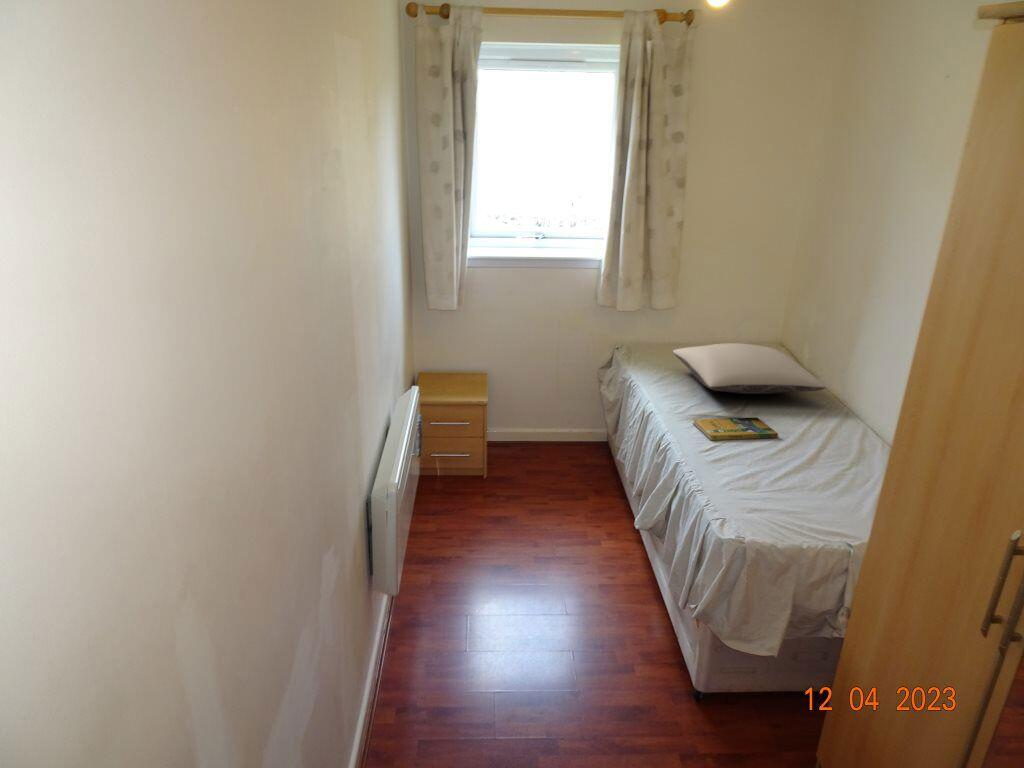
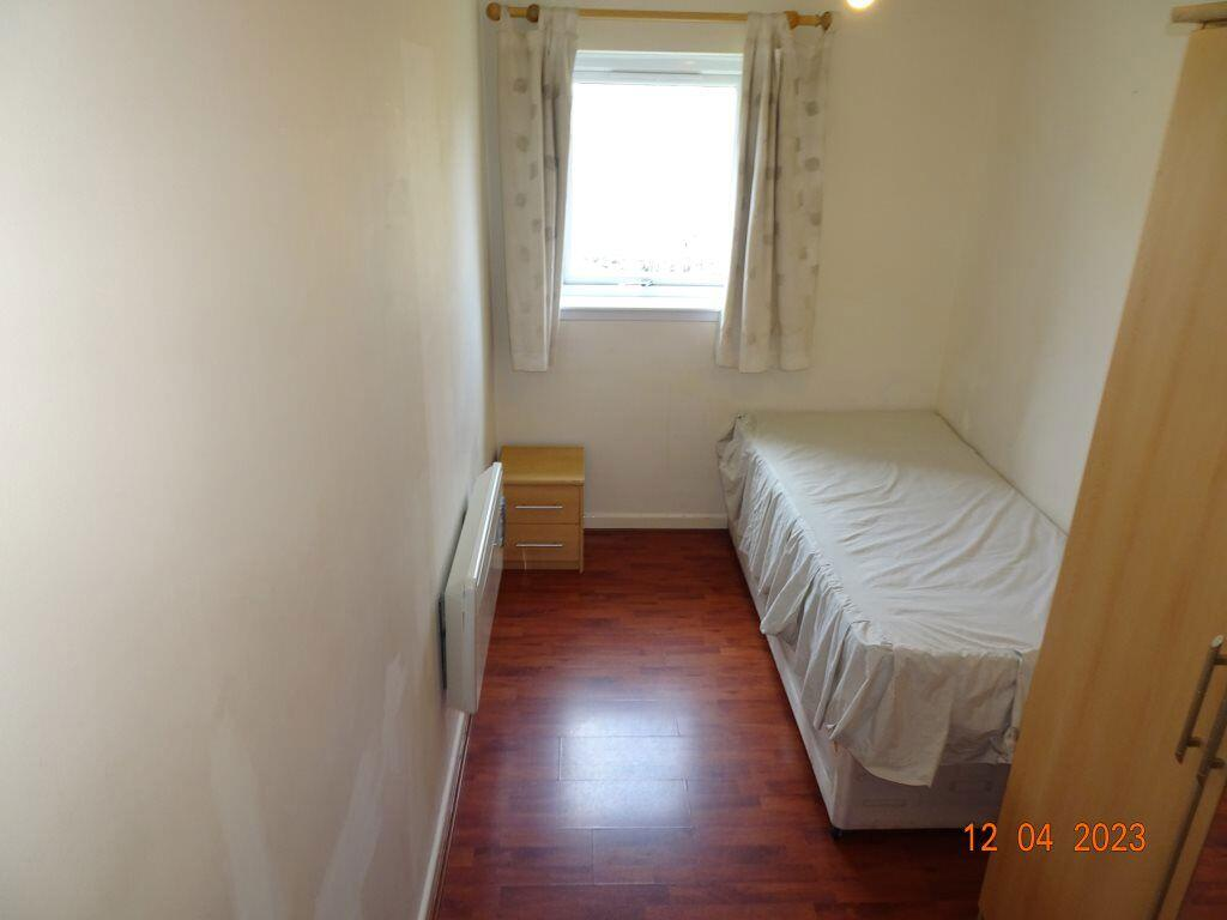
- booklet [692,417,779,441]
- pillow [672,342,827,395]
